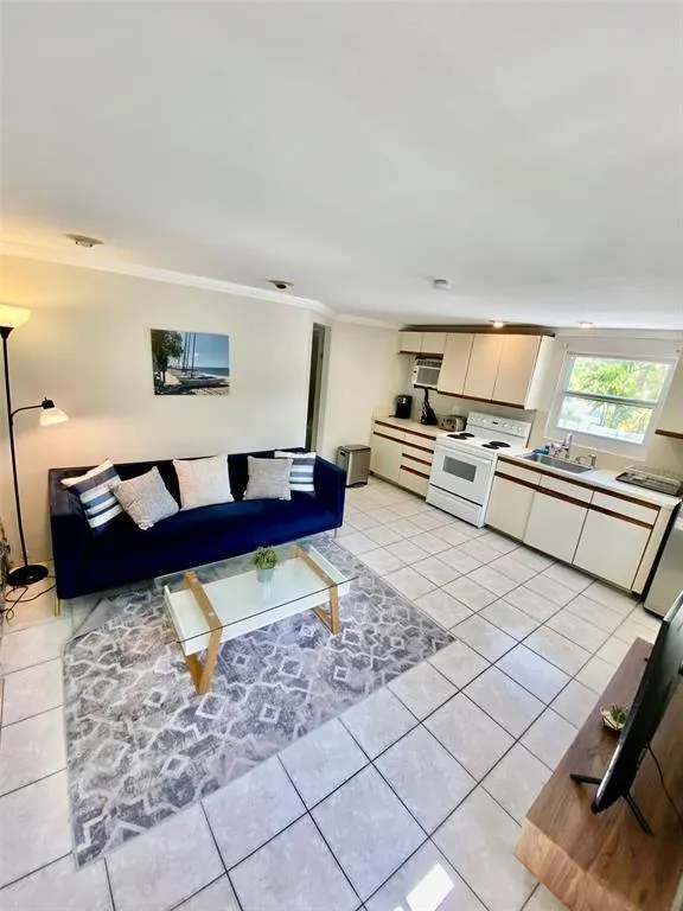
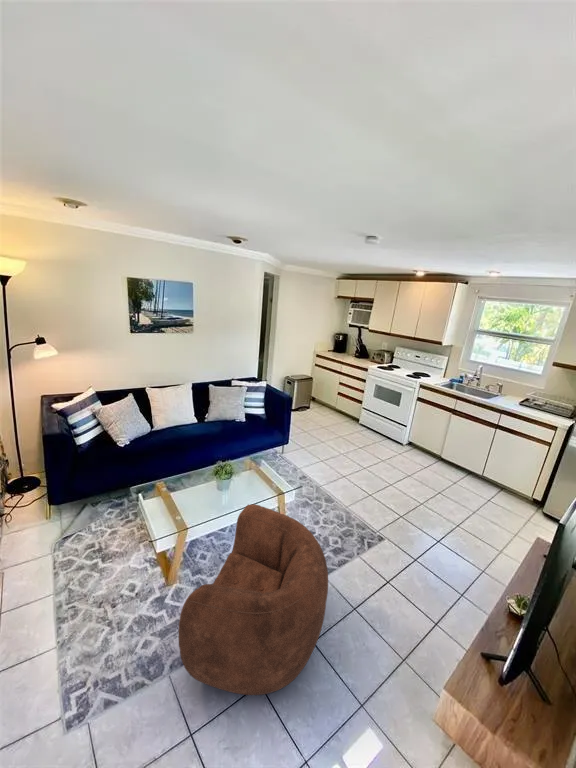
+ armchair [177,503,329,696]
